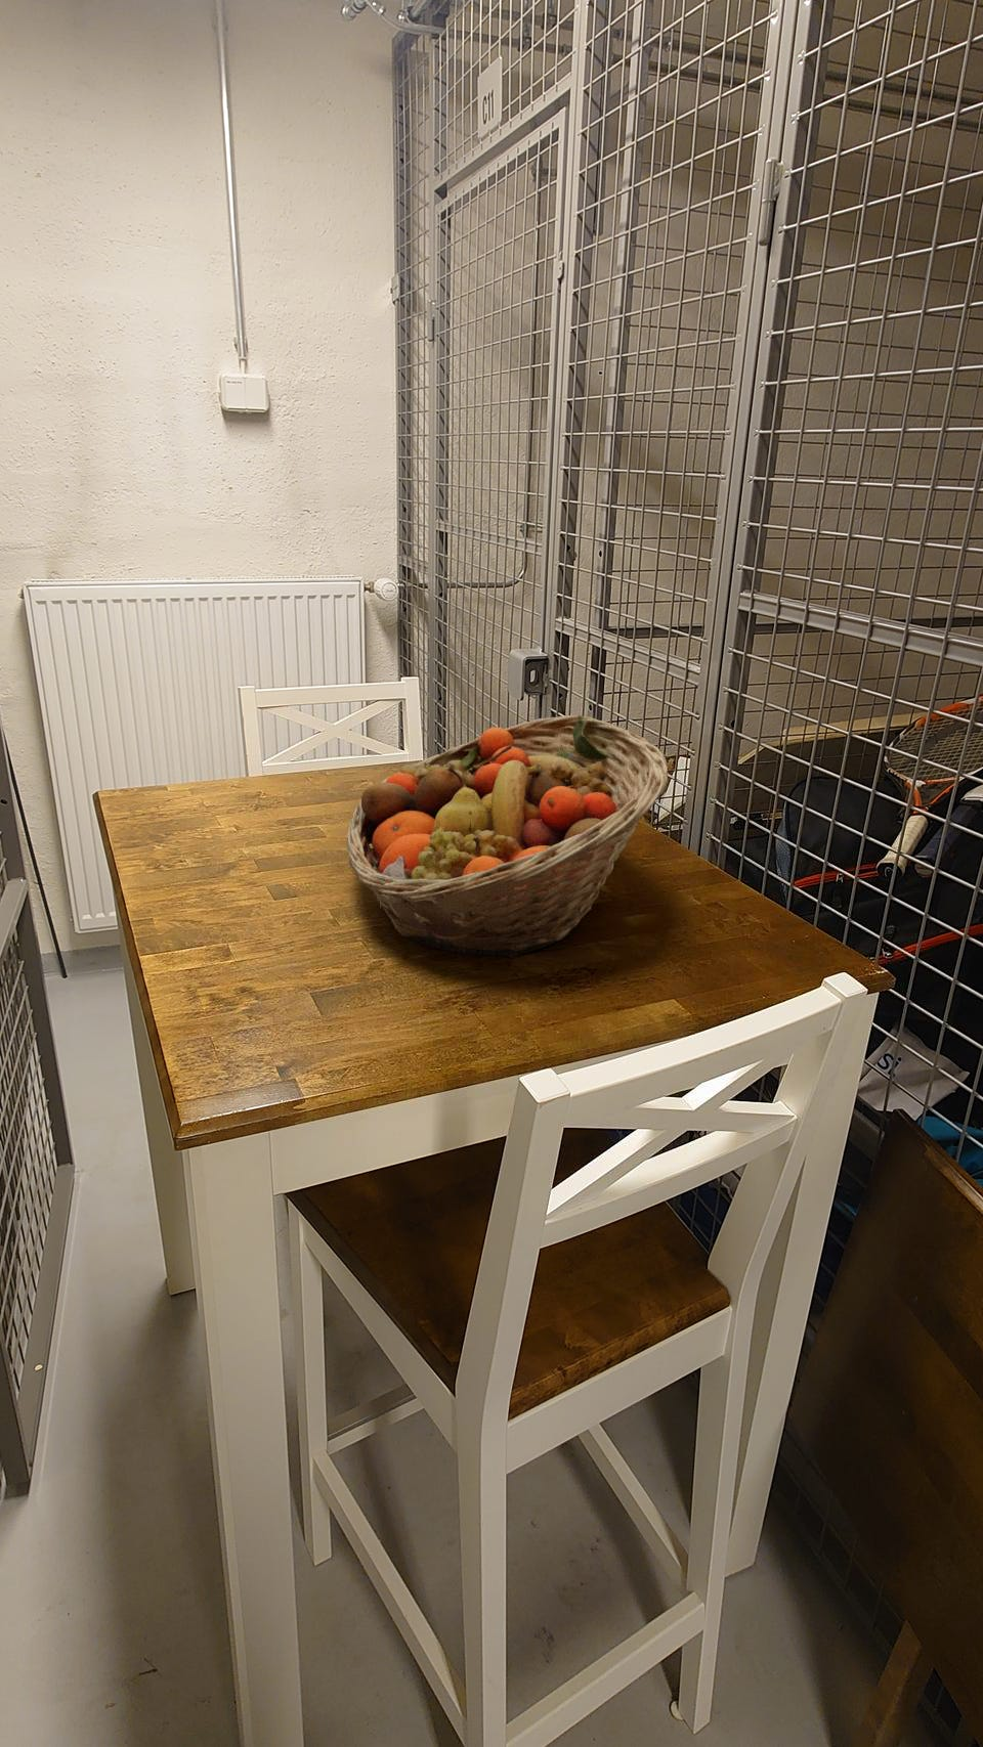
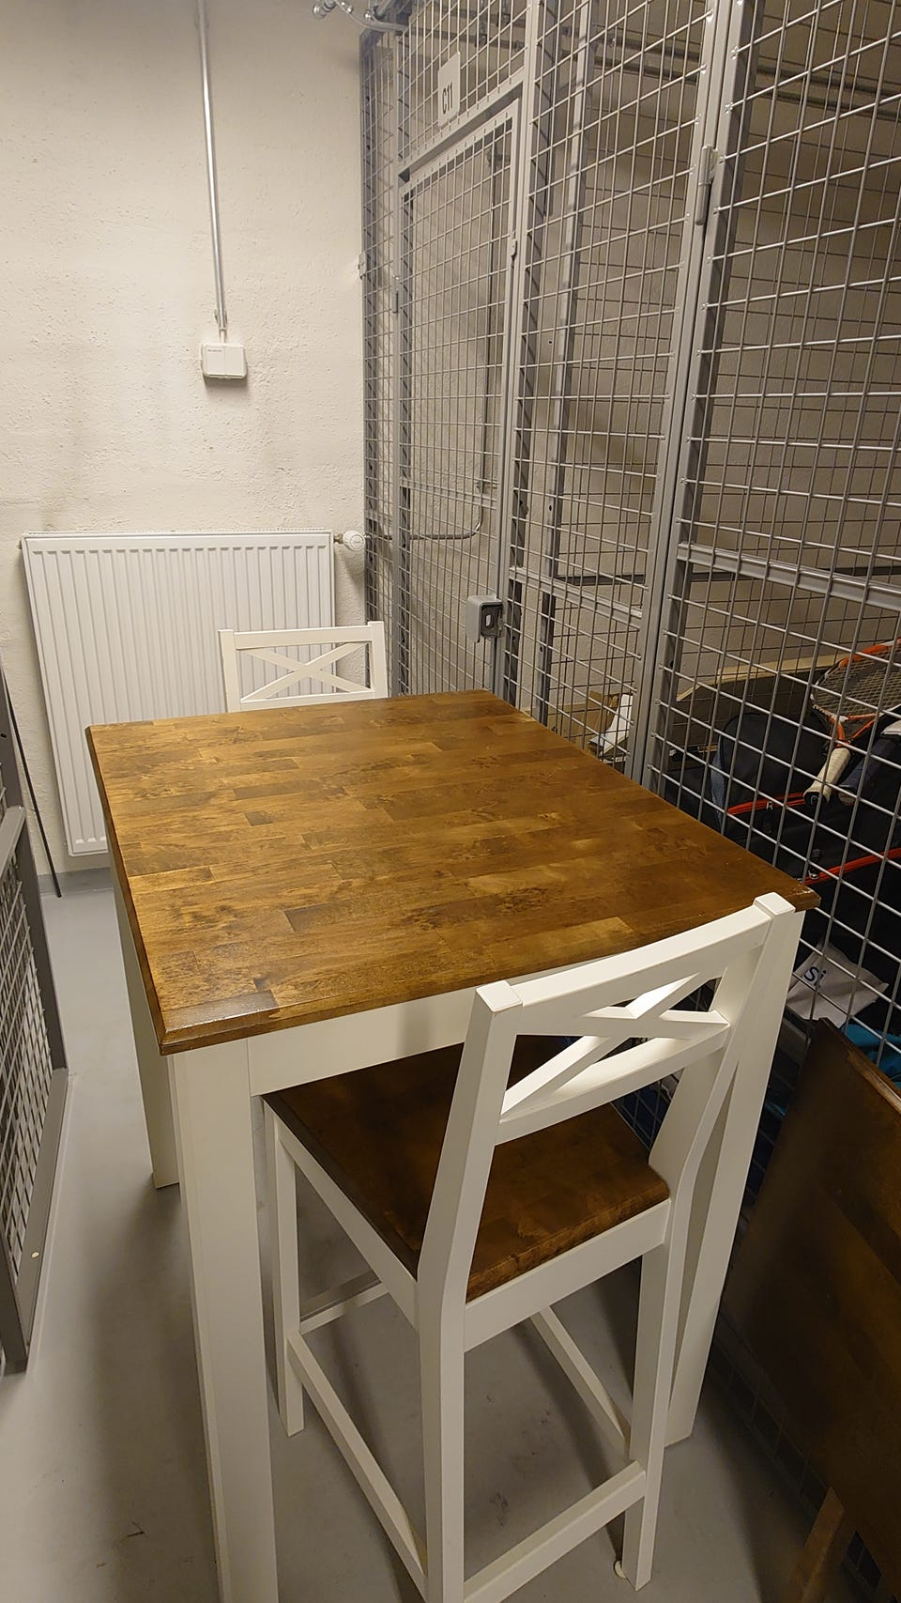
- fruit basket [346,714,669,960]
